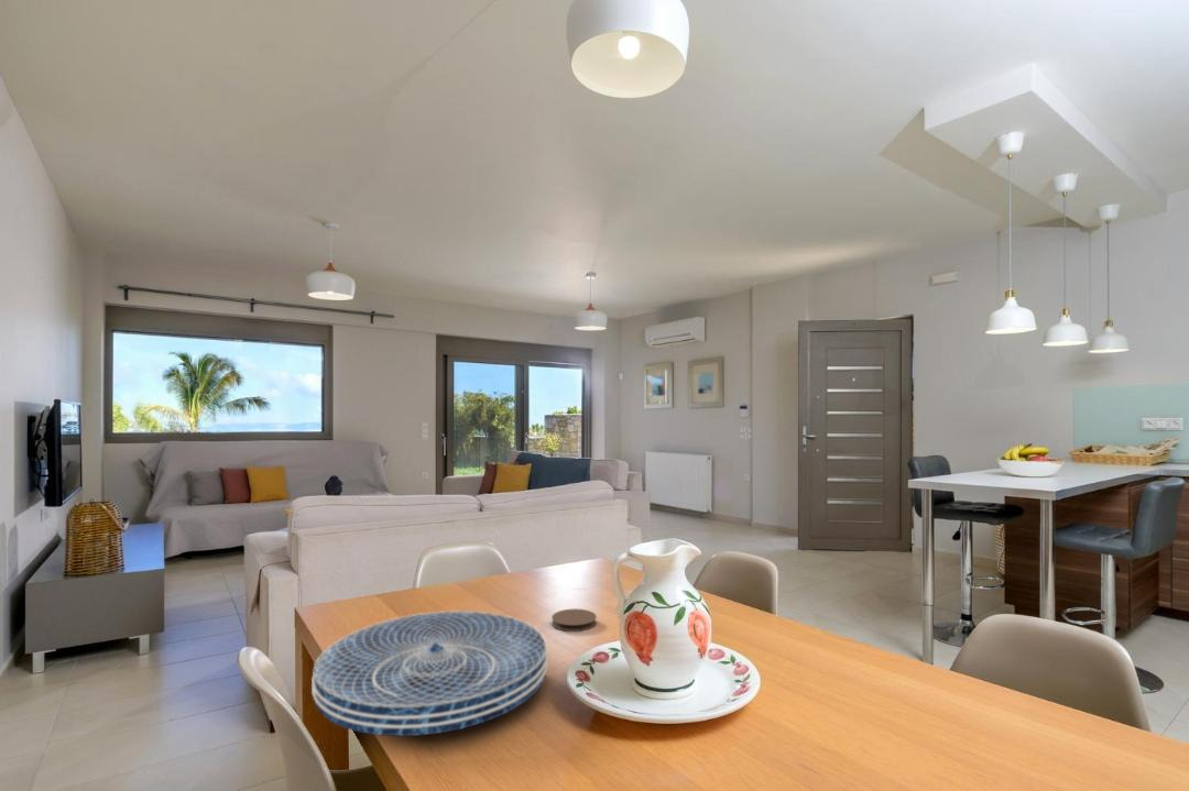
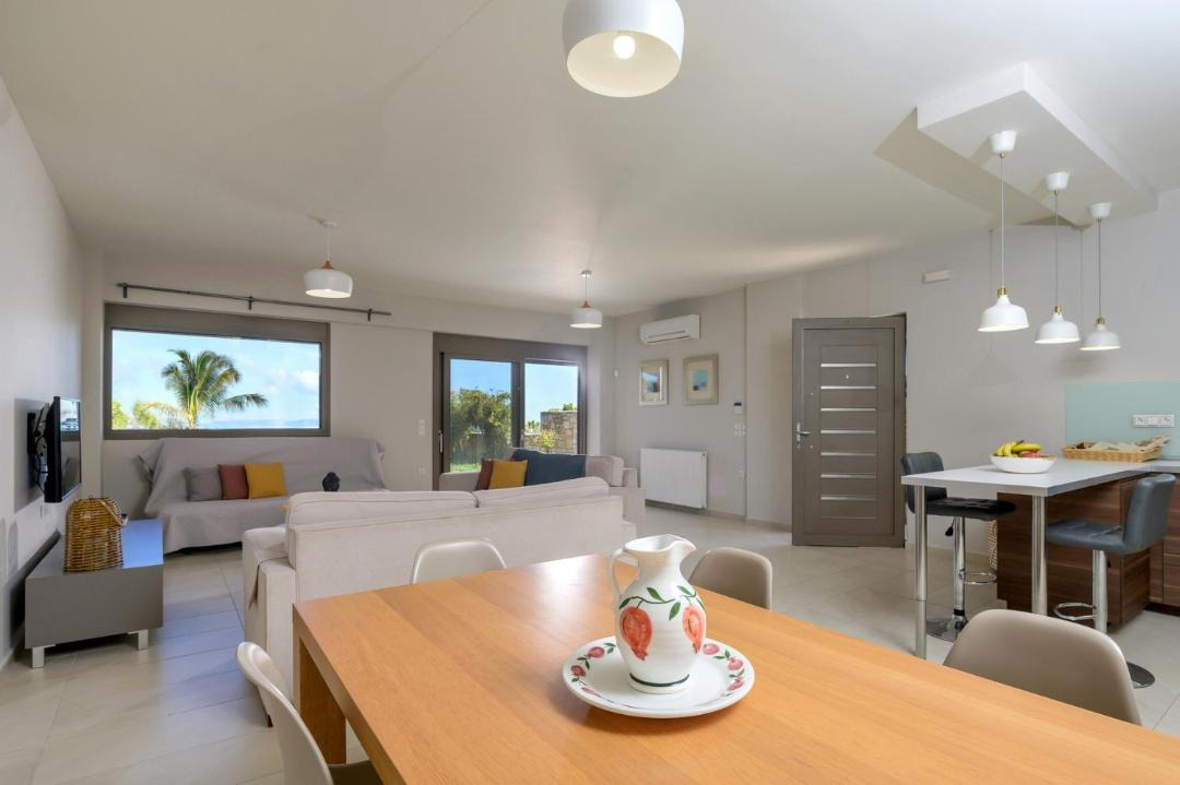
- coaster [550,607,598,633]
- placemat [310,609,549,737]
